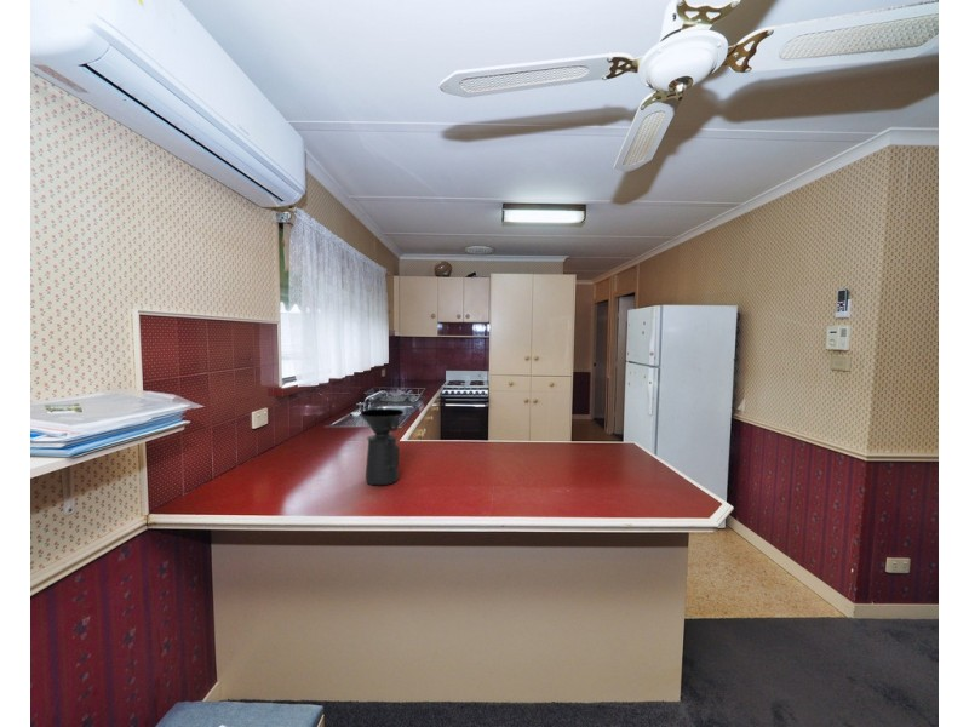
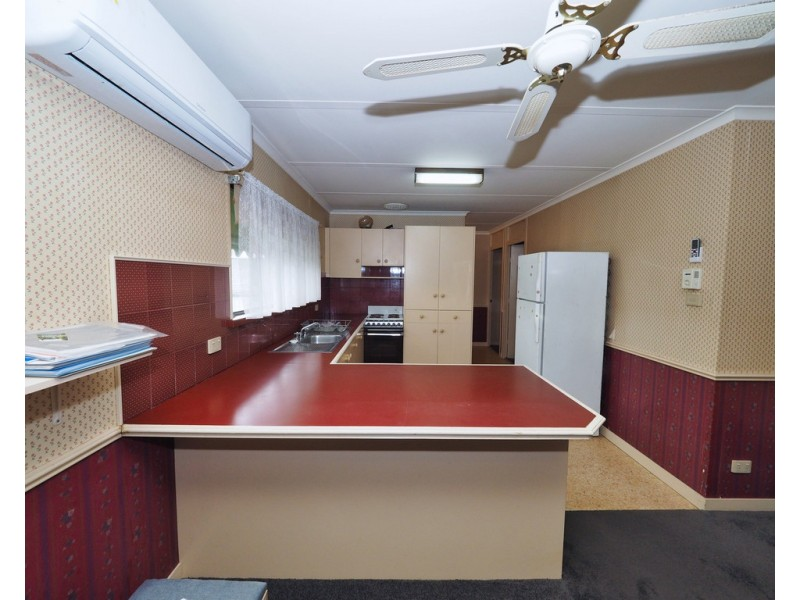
- coffee maker [360,407,405,486]
